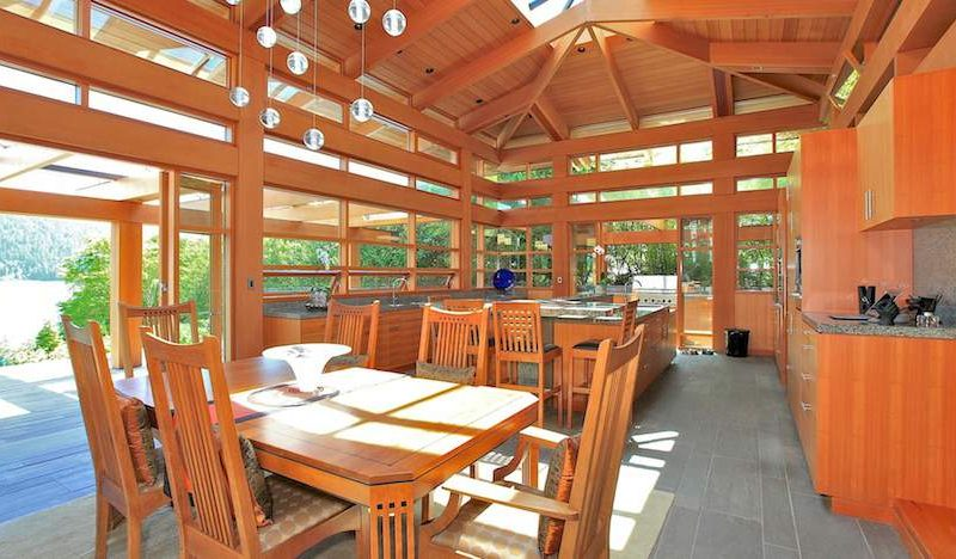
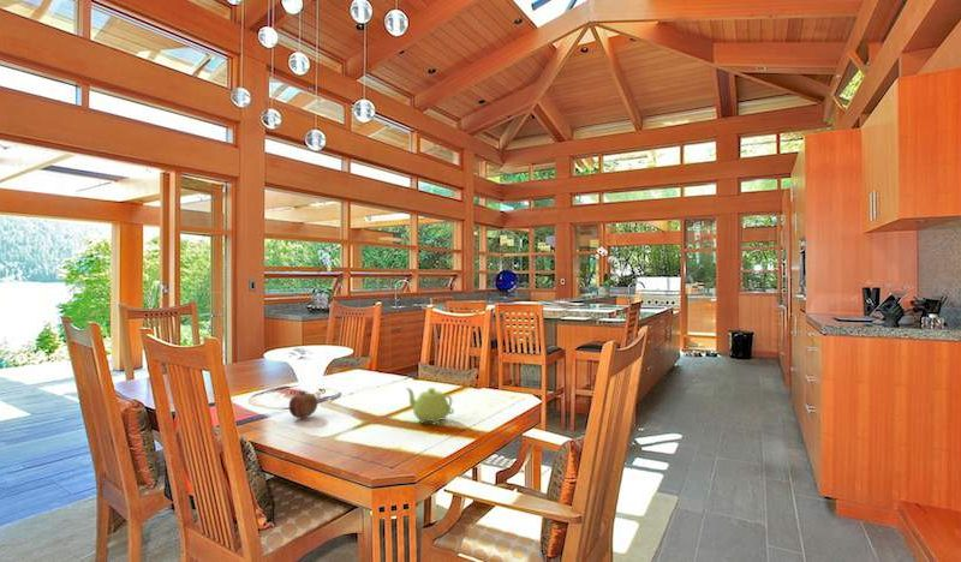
+ teapot [405,387,455,425]
+ fruit [288,389,318,419]
